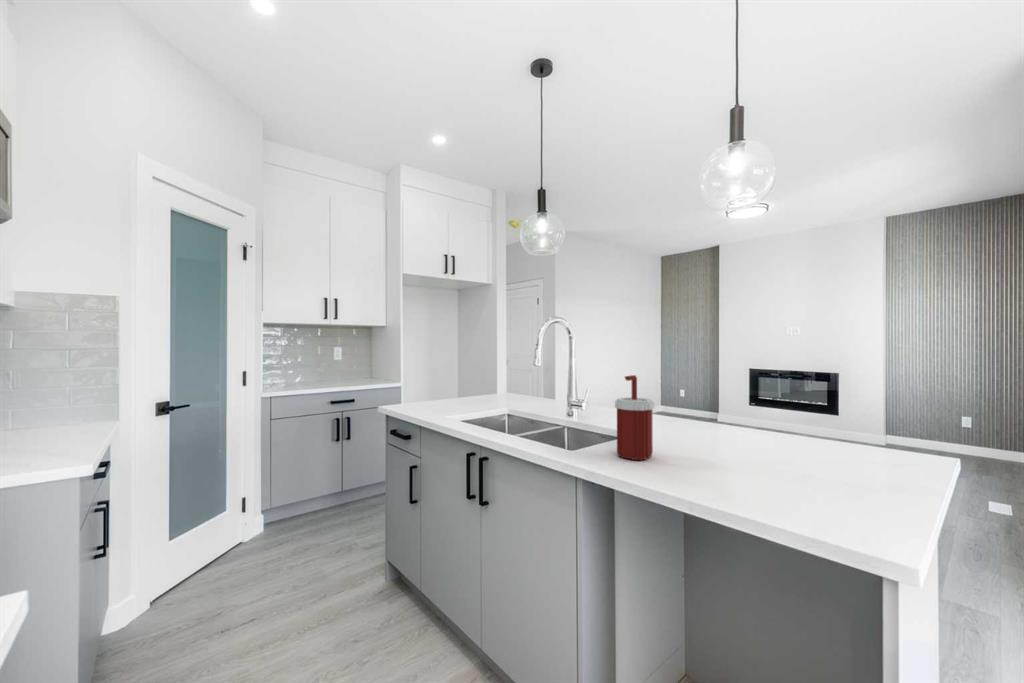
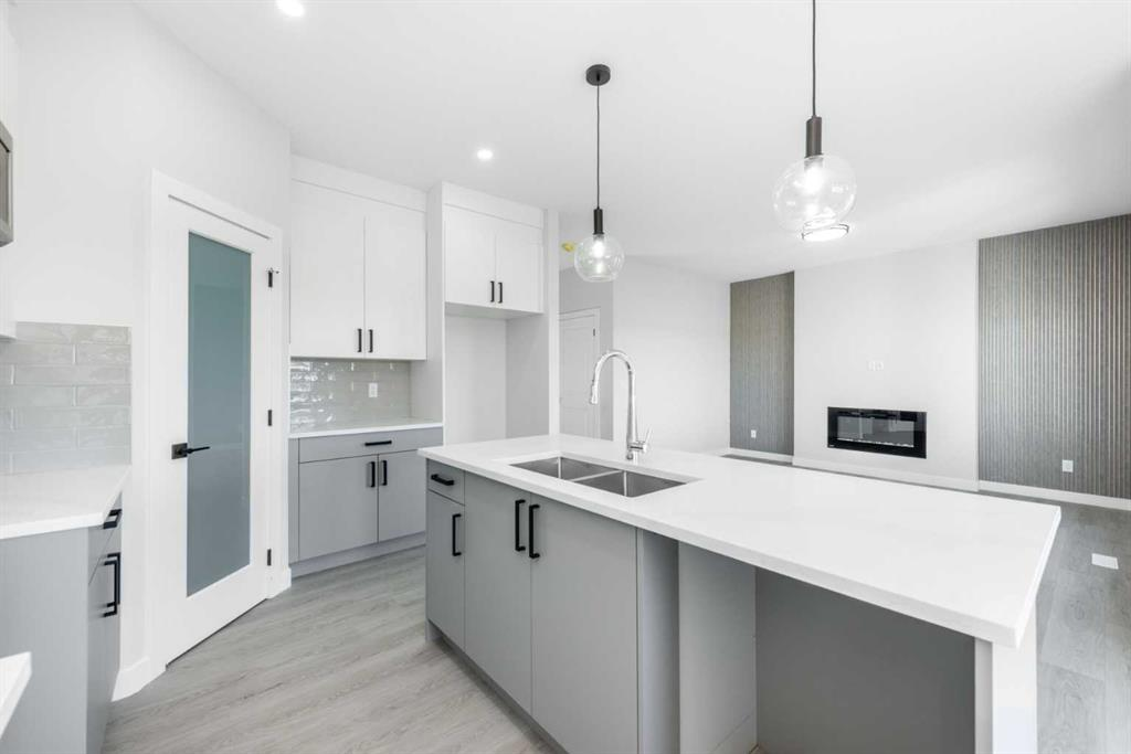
- soap dispenser [614,374,655,461]
